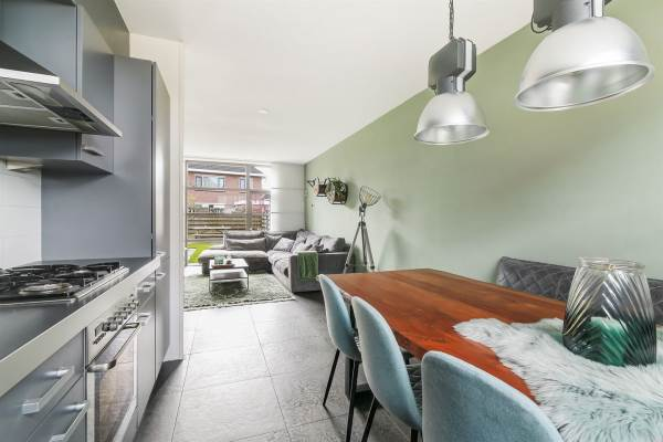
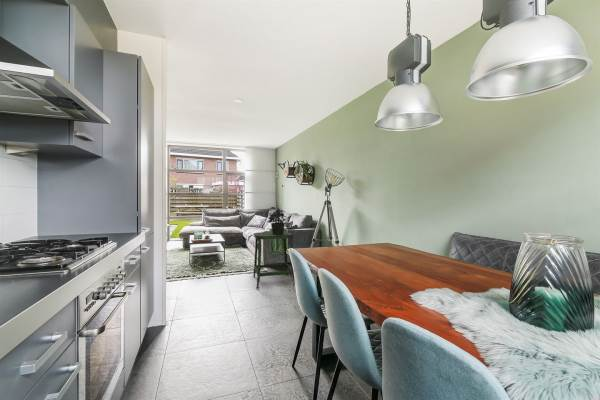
+ stool [252,231,295,289]
+ potted plant [267,207,287,235]
